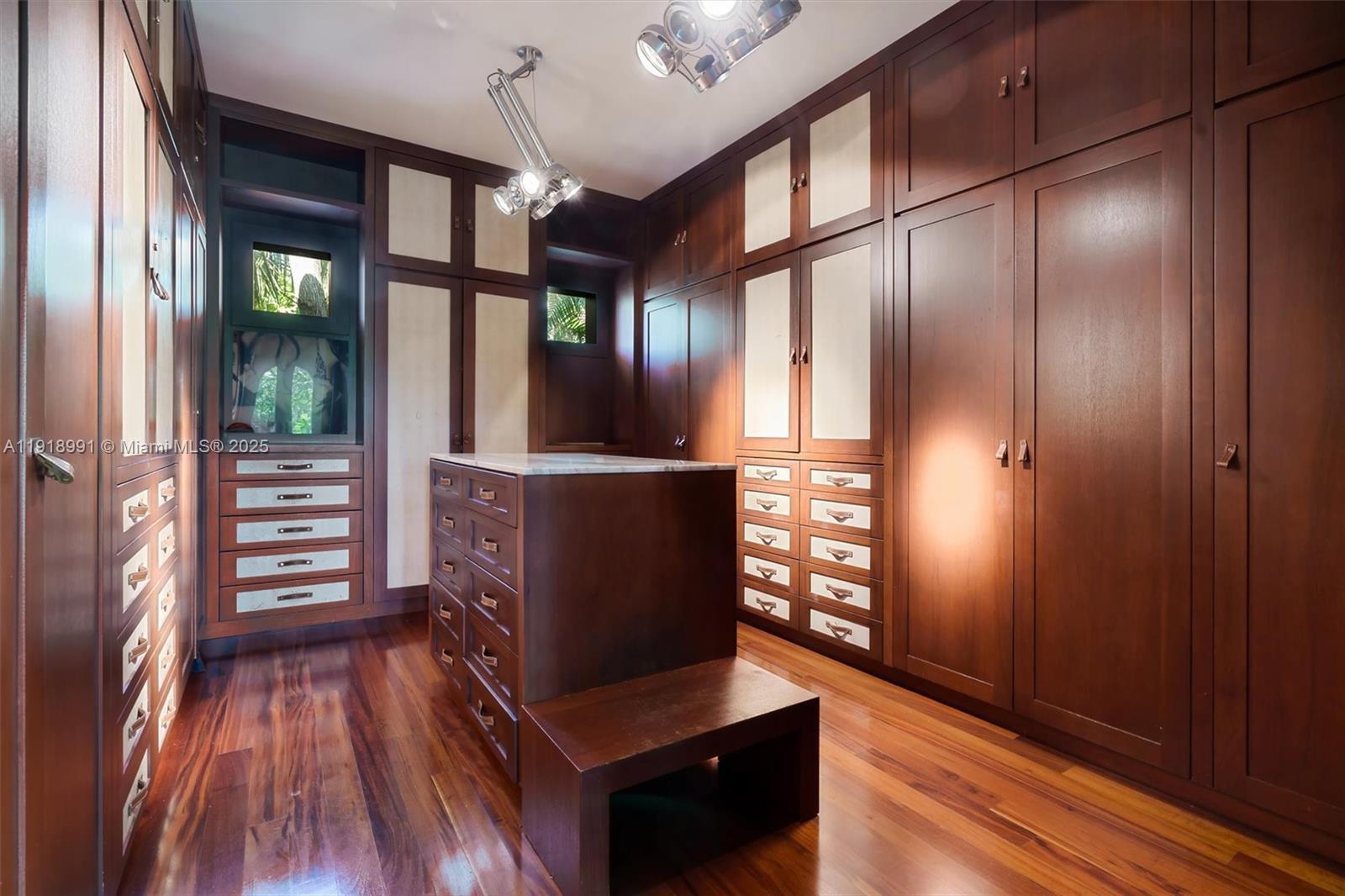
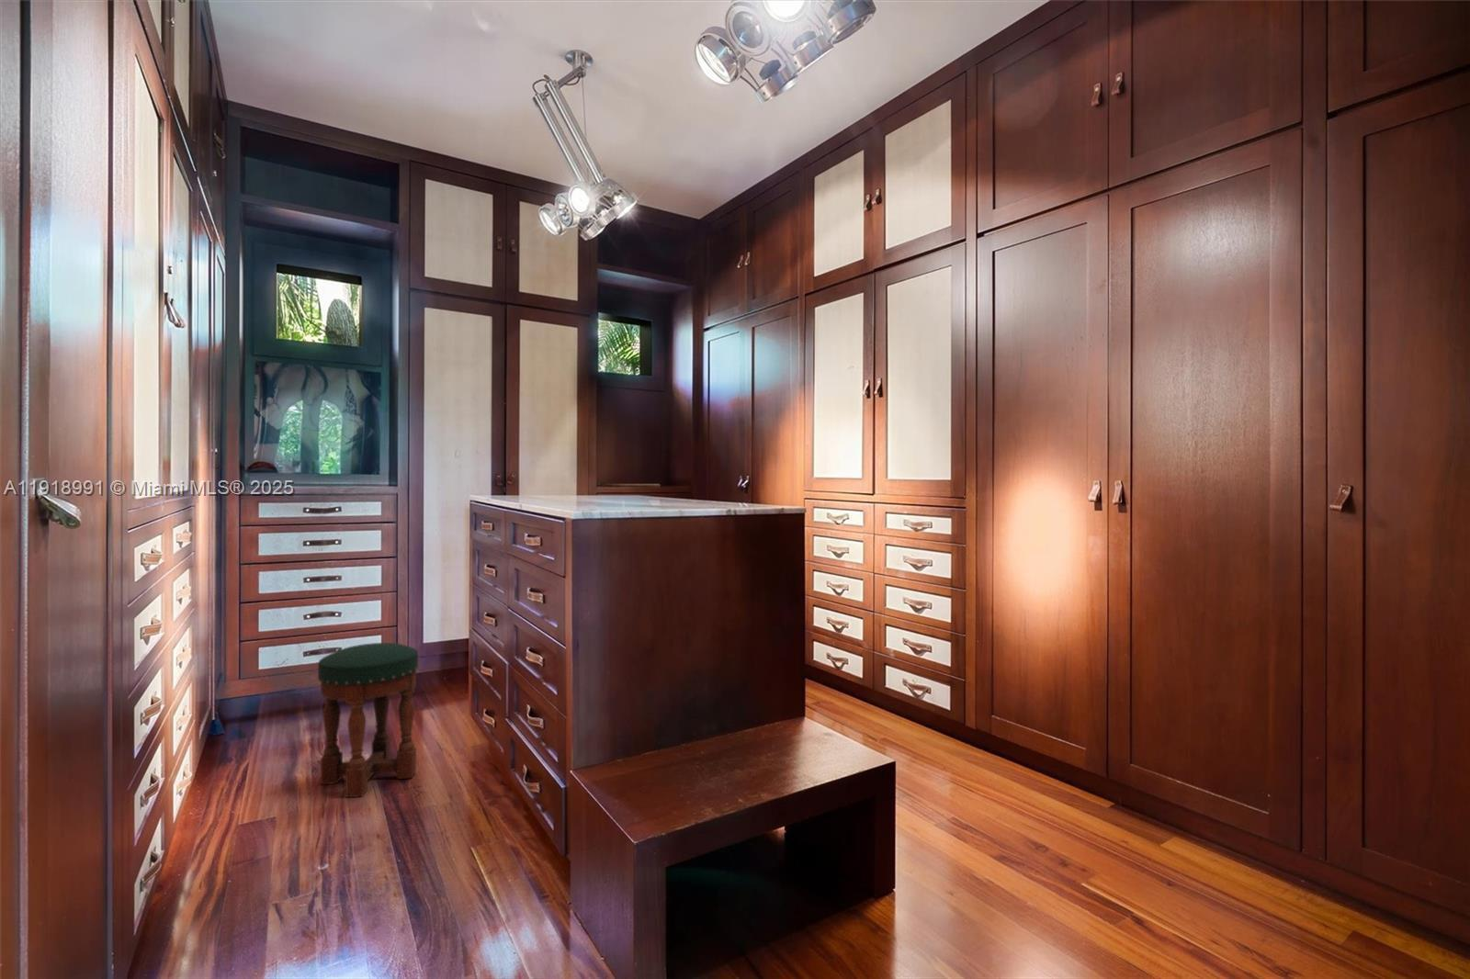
+ stool [317,642,419,799]
